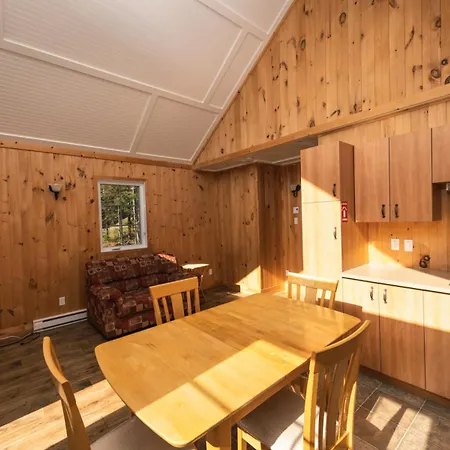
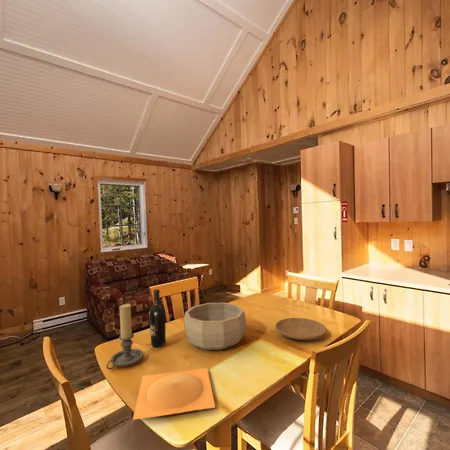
+ plate [274,317,328,341]
+ candle holder [105,303,144,370]
+ plate [132,367,216,421]
+ wine bottle [148,288,167,348]
+ decorative bowl [183,302,247,351]
